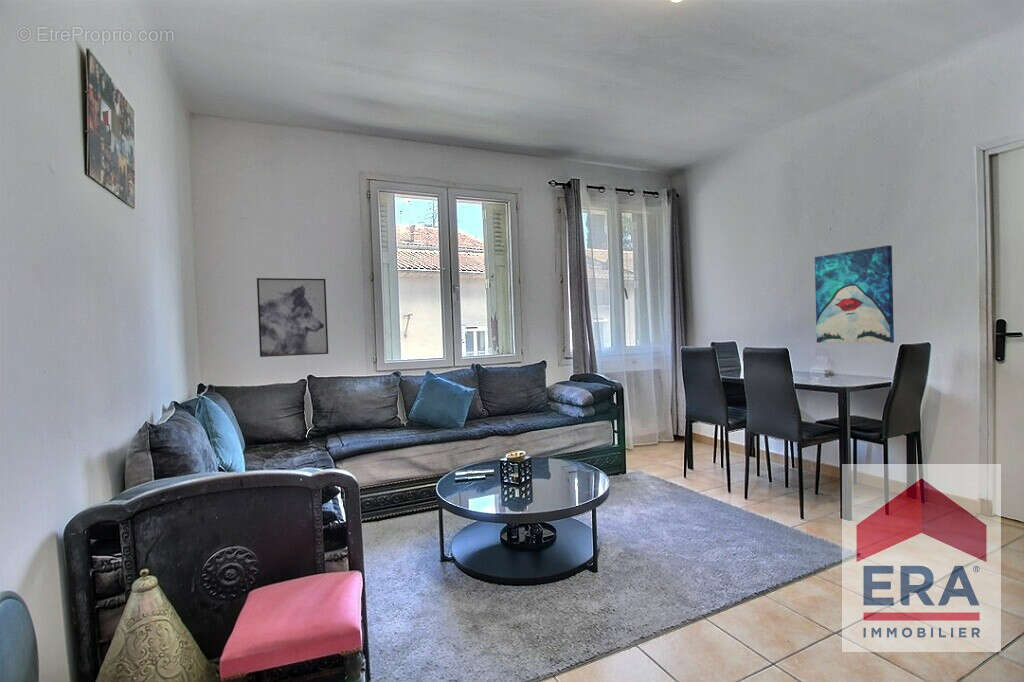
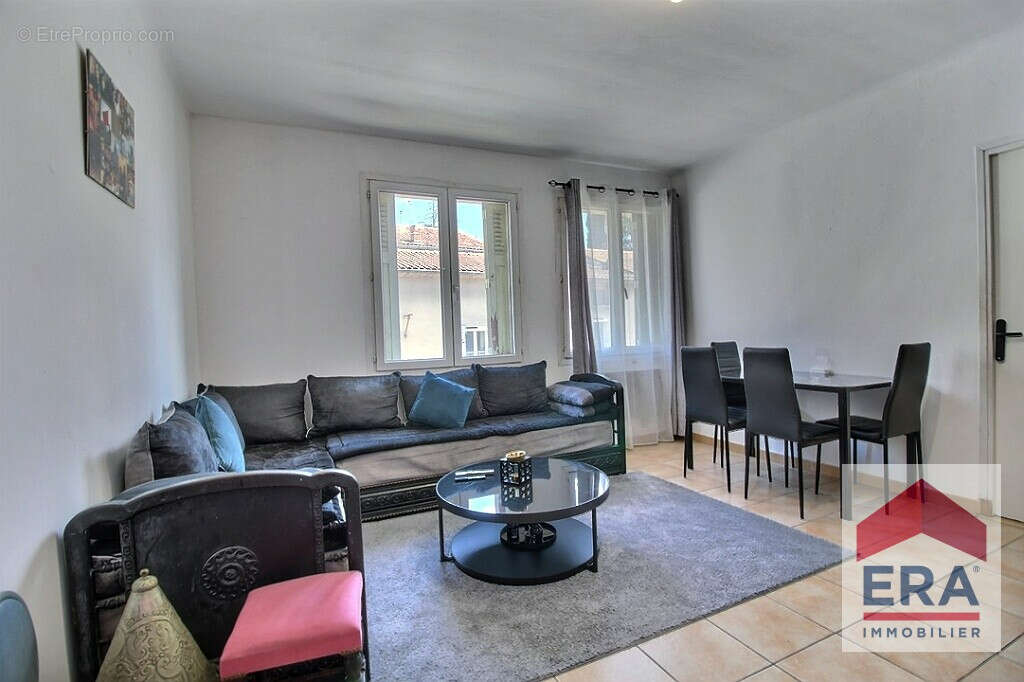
- wall art [256,277,329,358]
- wall art [814,244,895,344]
